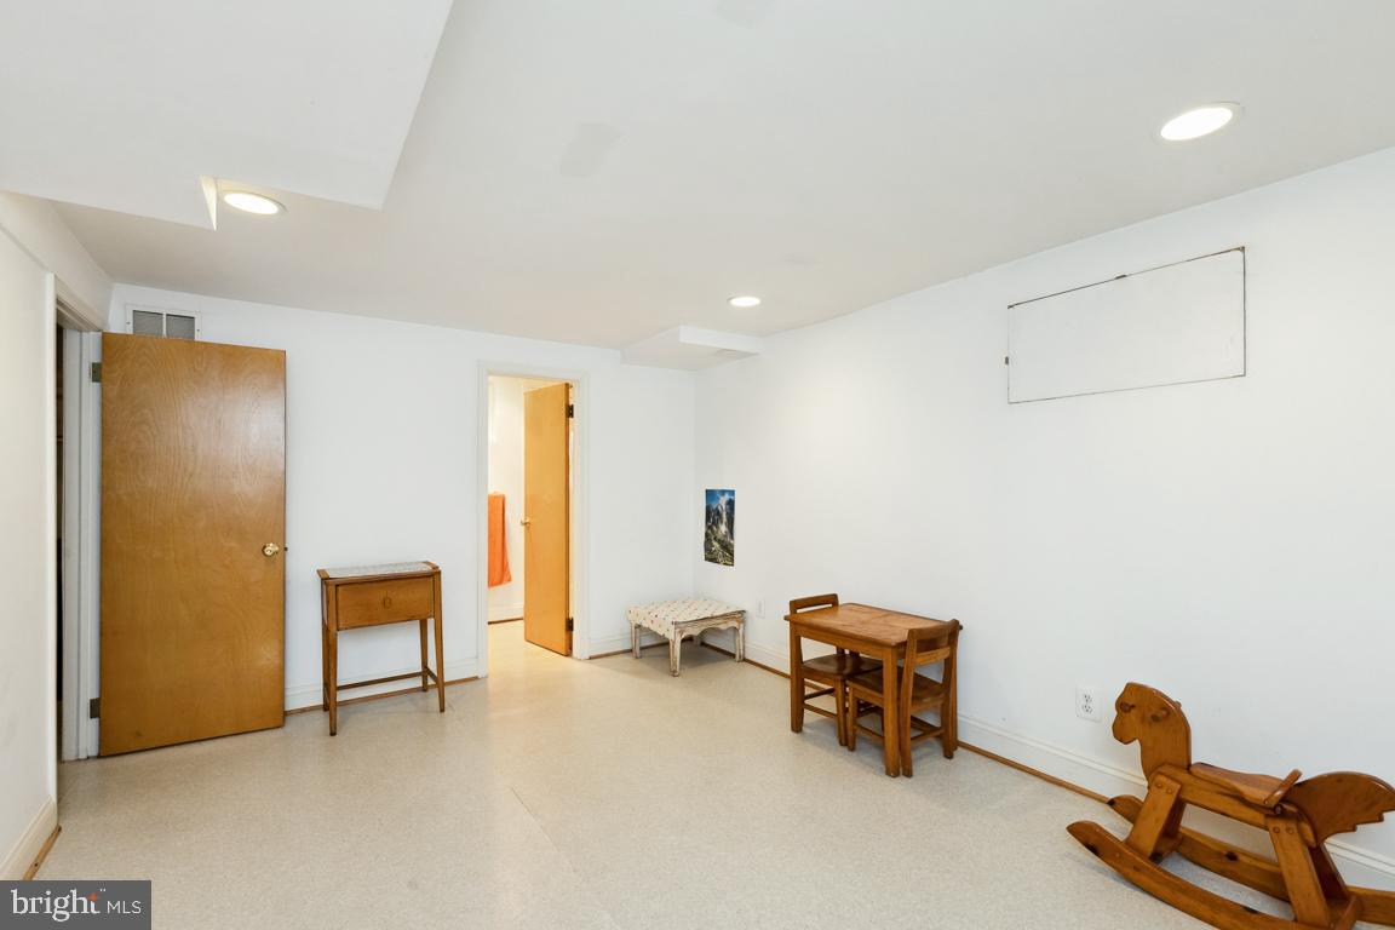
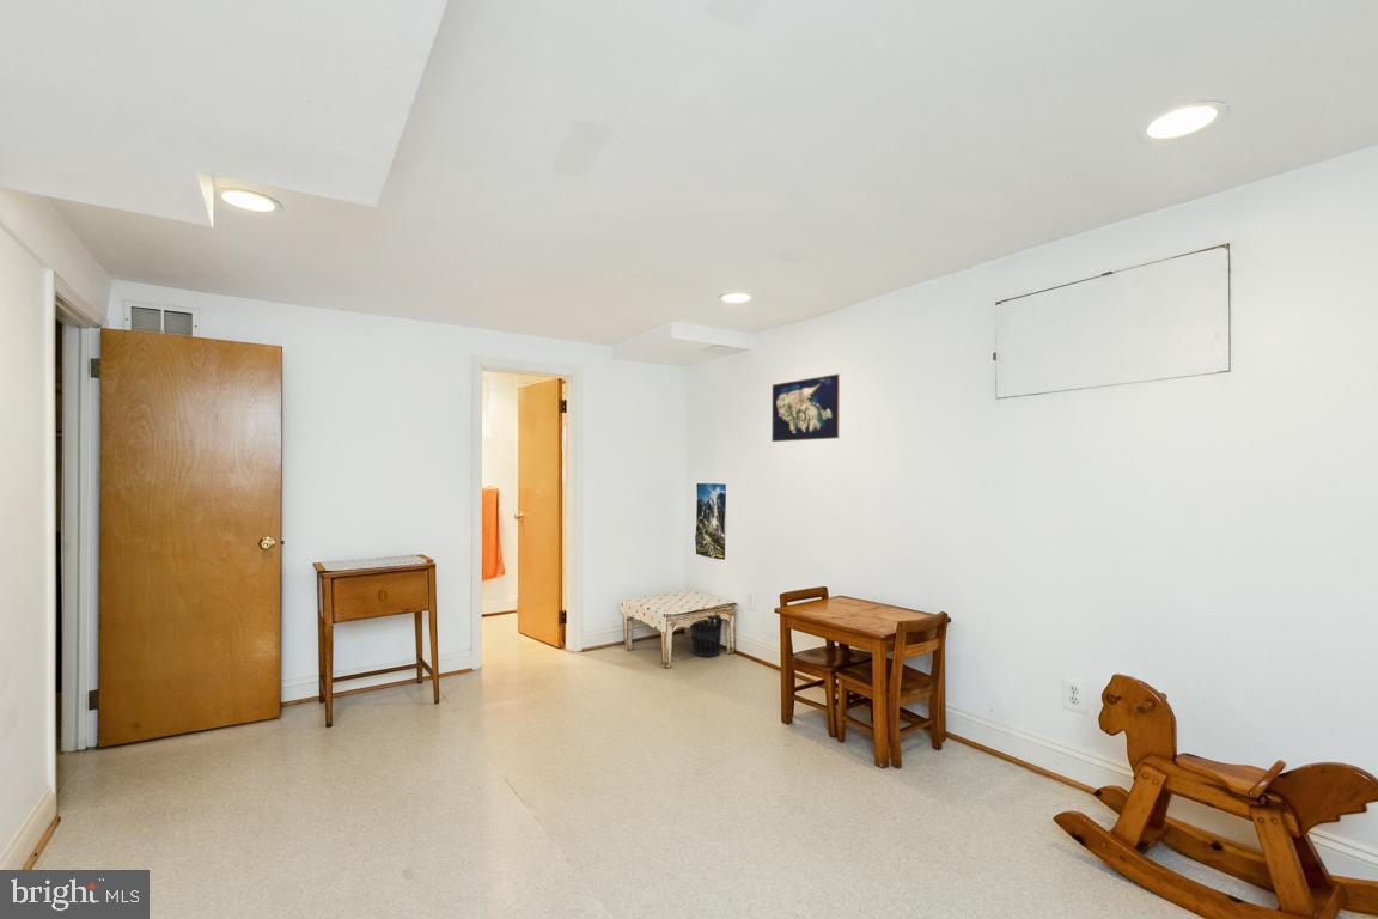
+ wastebasket [690,614,724,658]
+ map [770,373,841,443]
